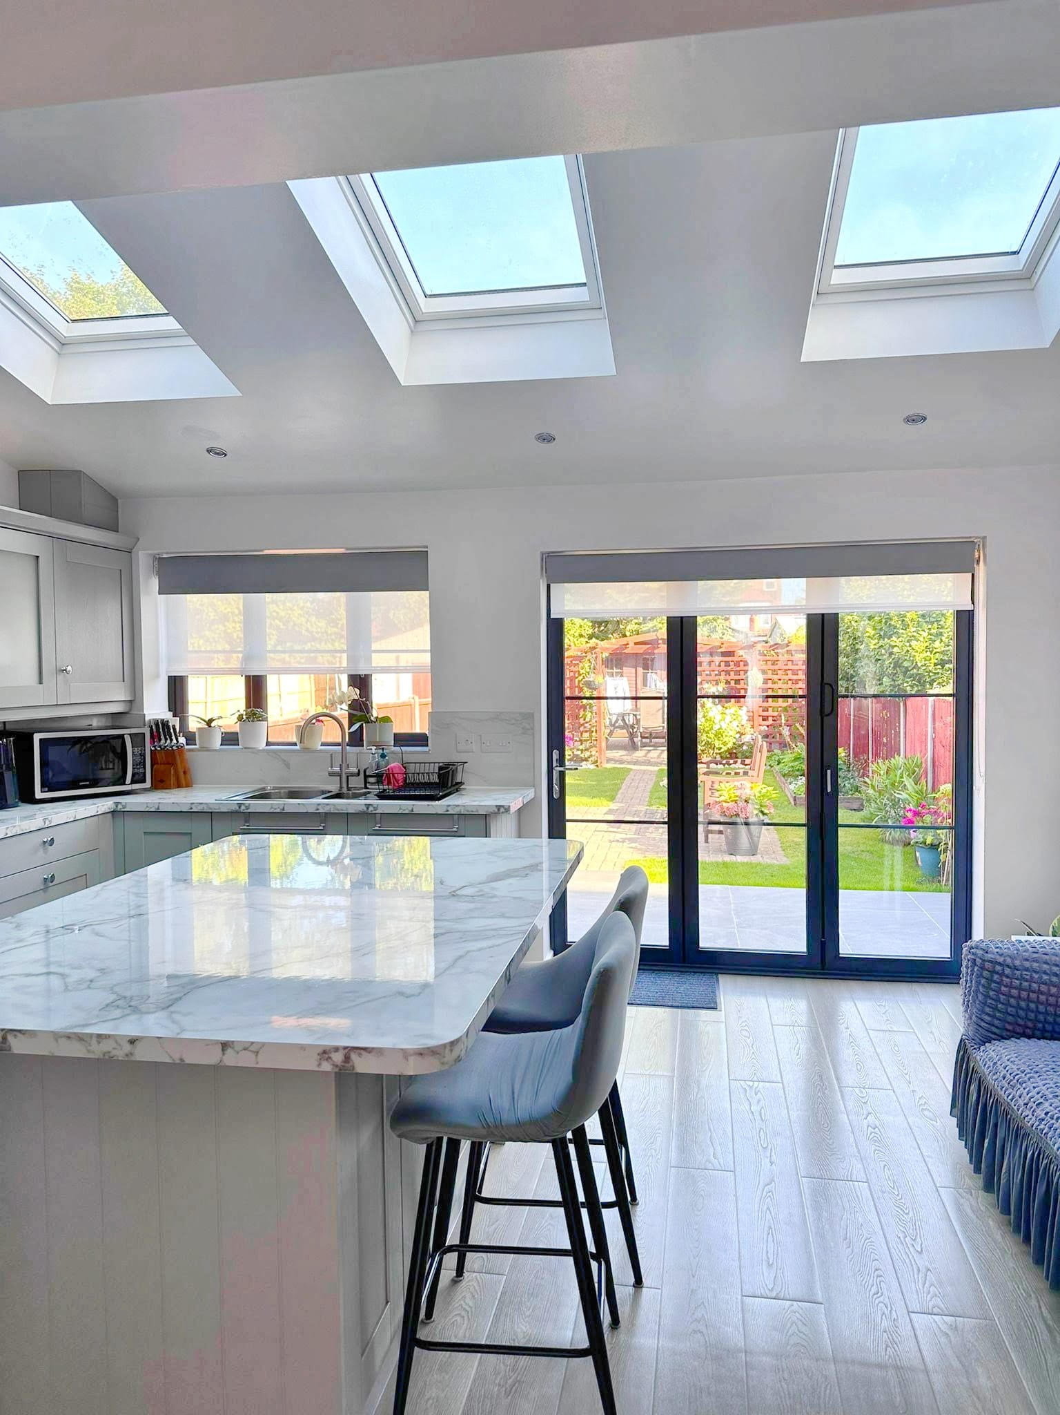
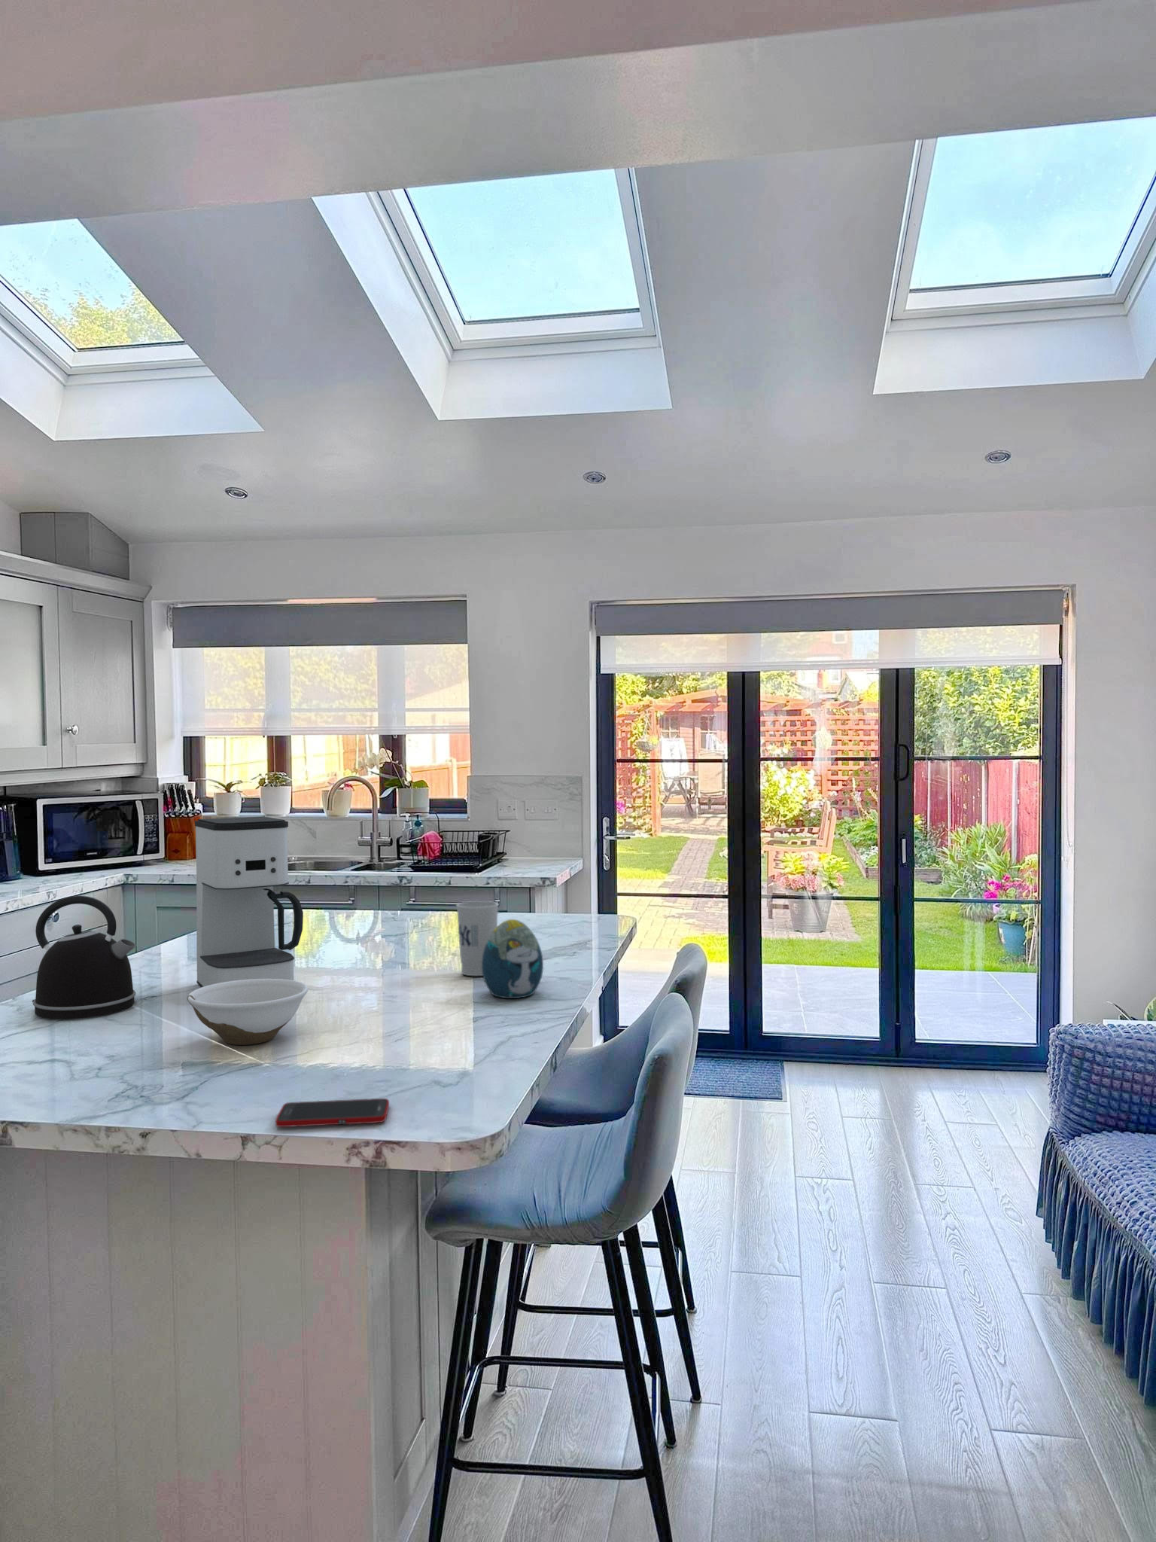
+ kettle [32,895,137,1020]
+ coffee maker [194,816,304,988]
+ decorative egg [482,919,544,999]
+ cell phone [274,1098,390,1128]
+ cup [455,901,499,976]
+ bowl [187,979,310,1045]
